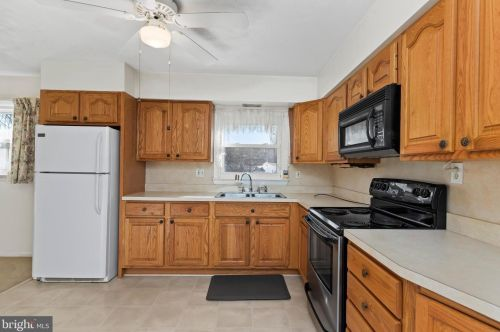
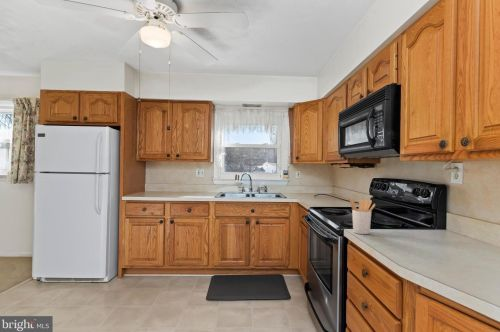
+ utensil holder [349,198,376,235]
